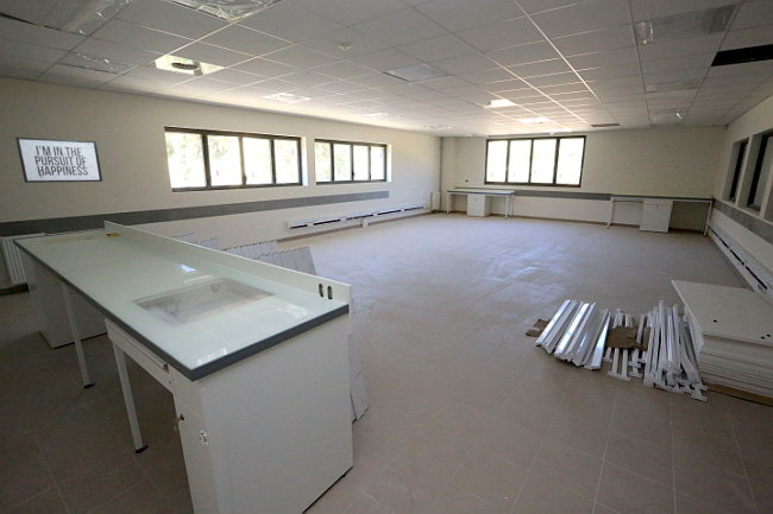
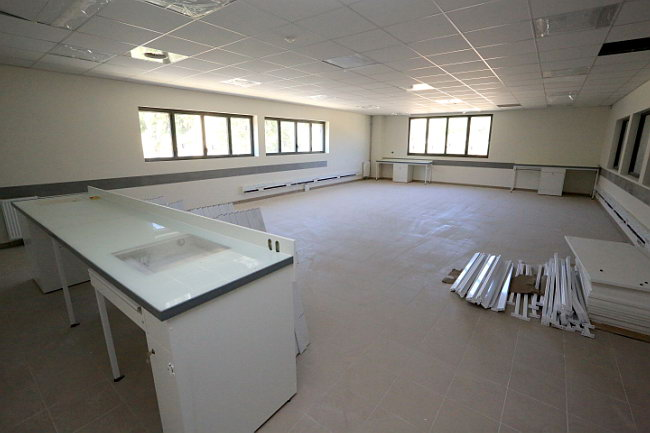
- mirror [14,137,103,184]
